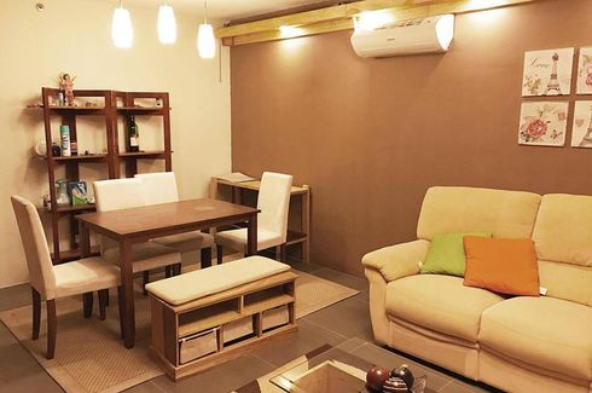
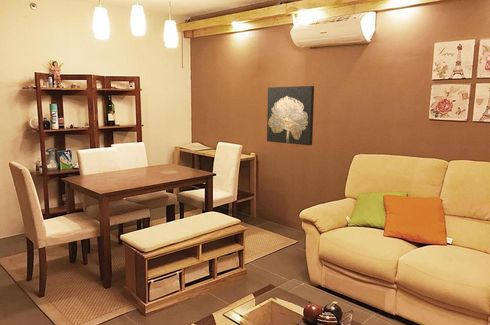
+ wall art [266,85,315,146]
